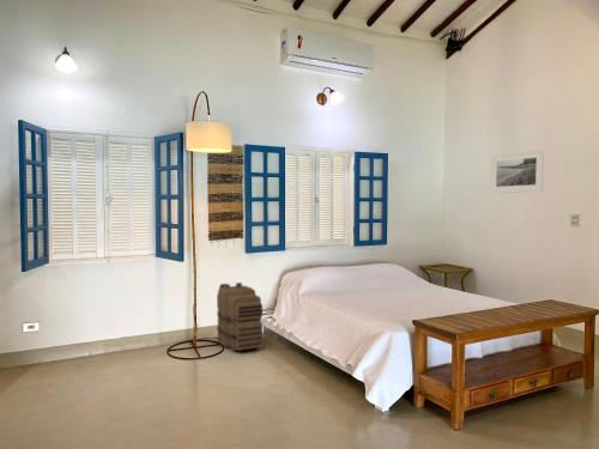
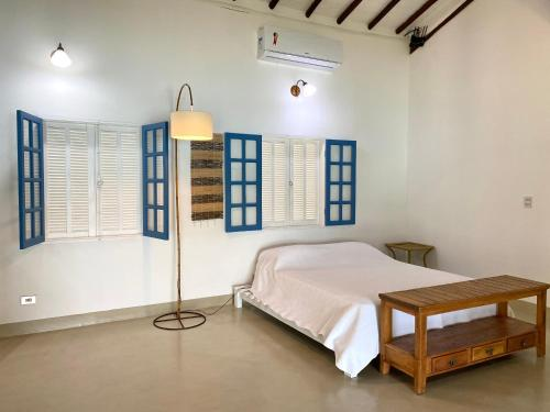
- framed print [490,148,545,194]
- backpack [216,281,265,352]
